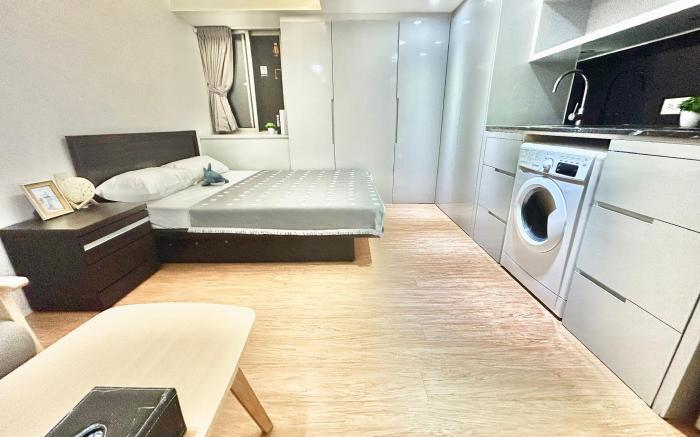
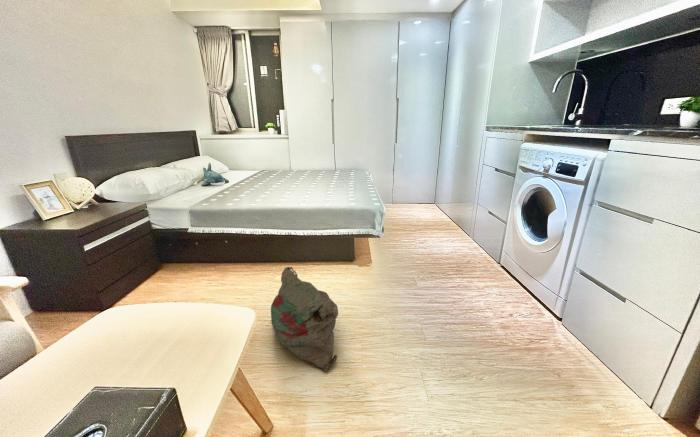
+ bag [270,266,339,372]
